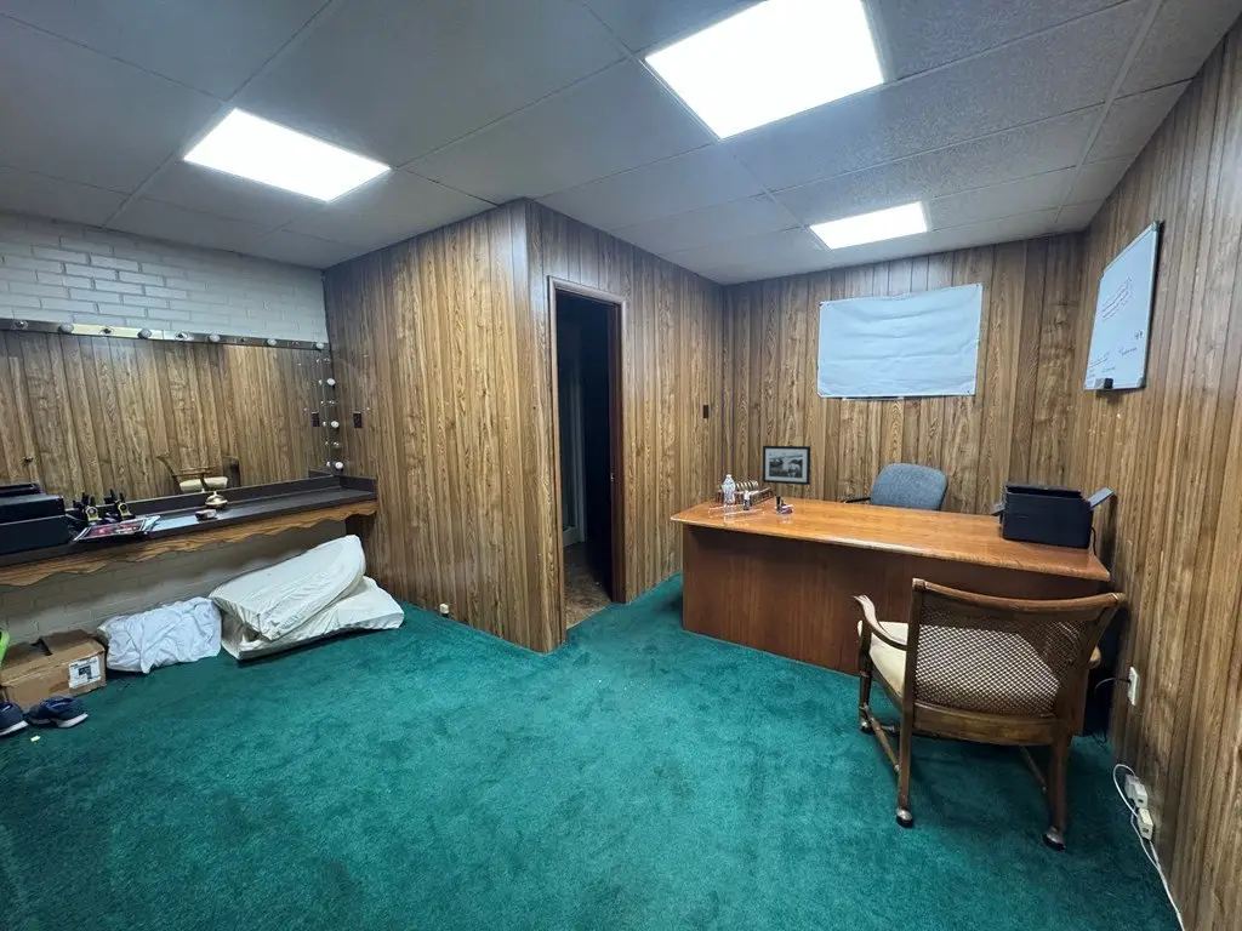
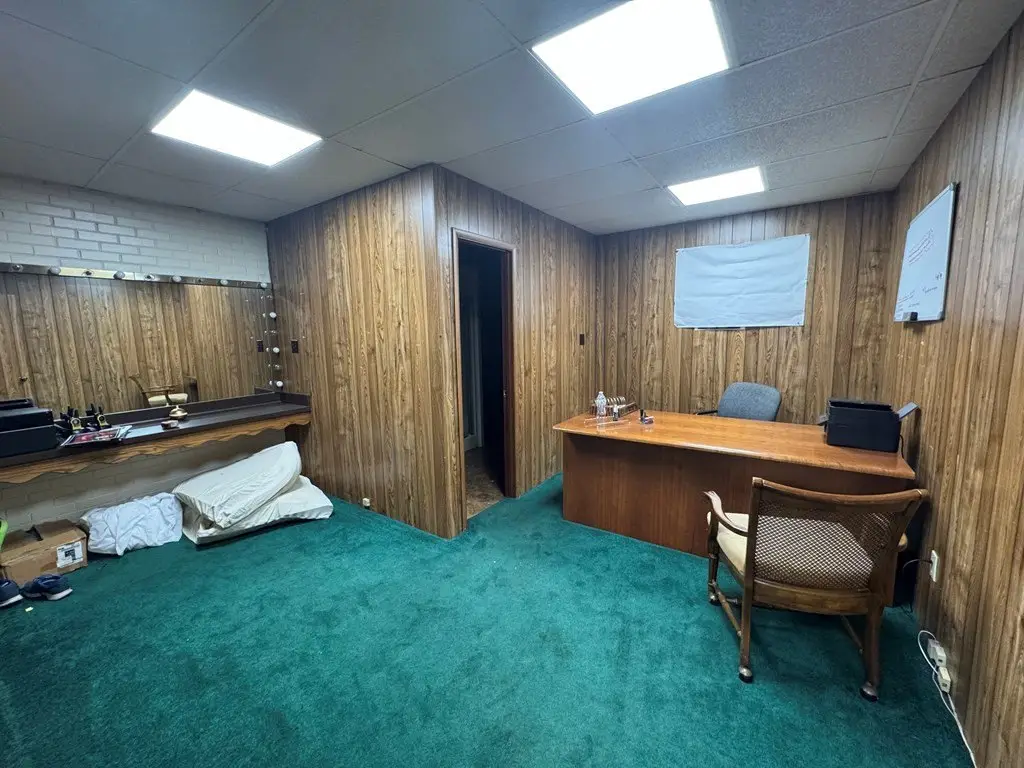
- picture frame [762,445,811,486]
